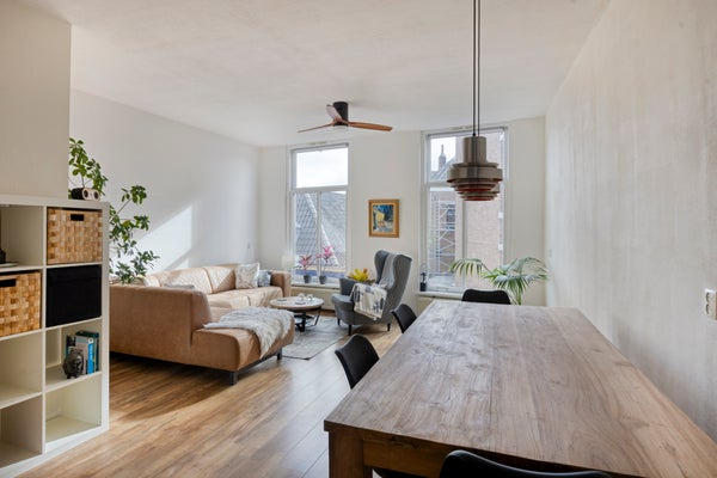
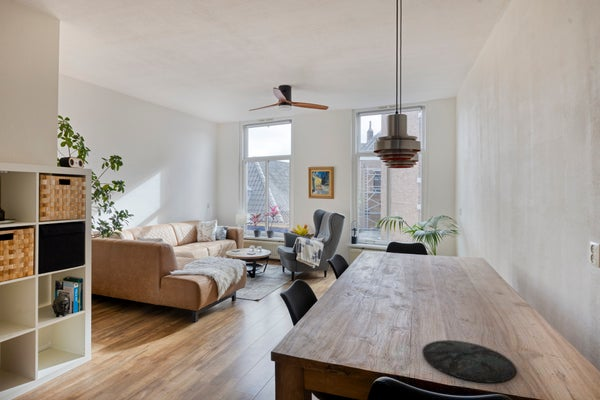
+ plate [421,339,517,384]
